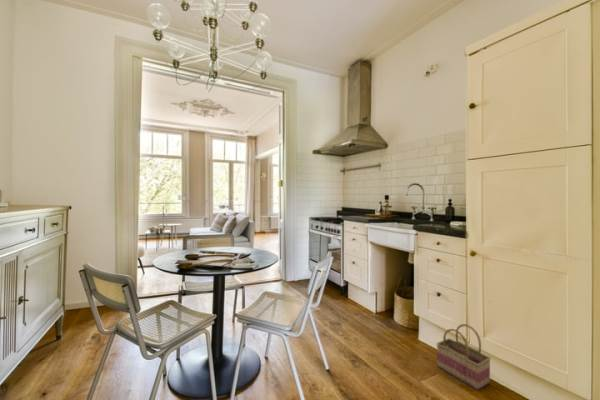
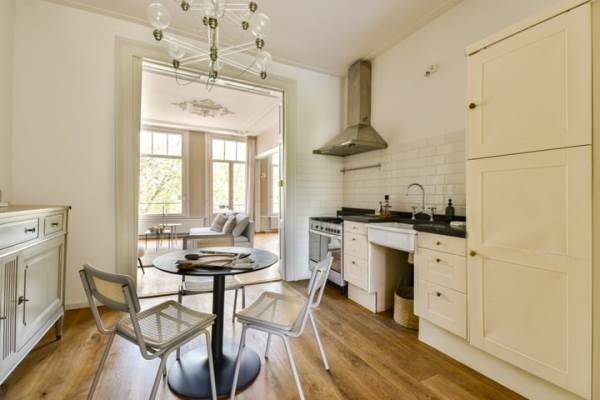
- basket [435,323,492,391]
